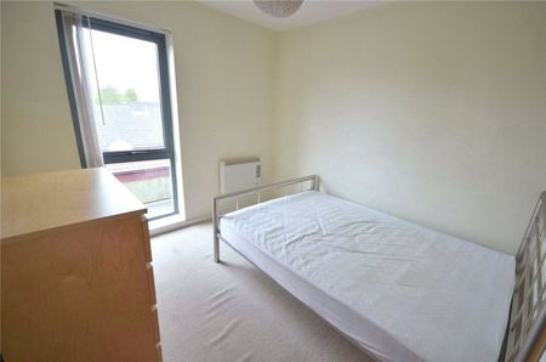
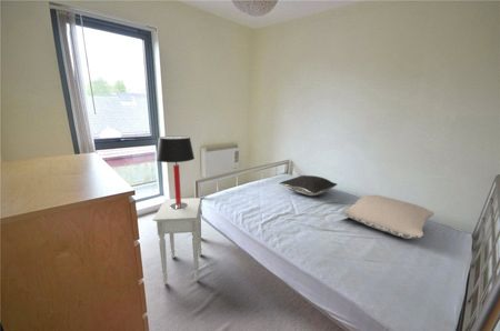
+ nightstand [152,197,202,284]
+ pillow [343,194,436,240]
+ pillow [278,174,338,197]
+ table lamp [156,134,196,210]
